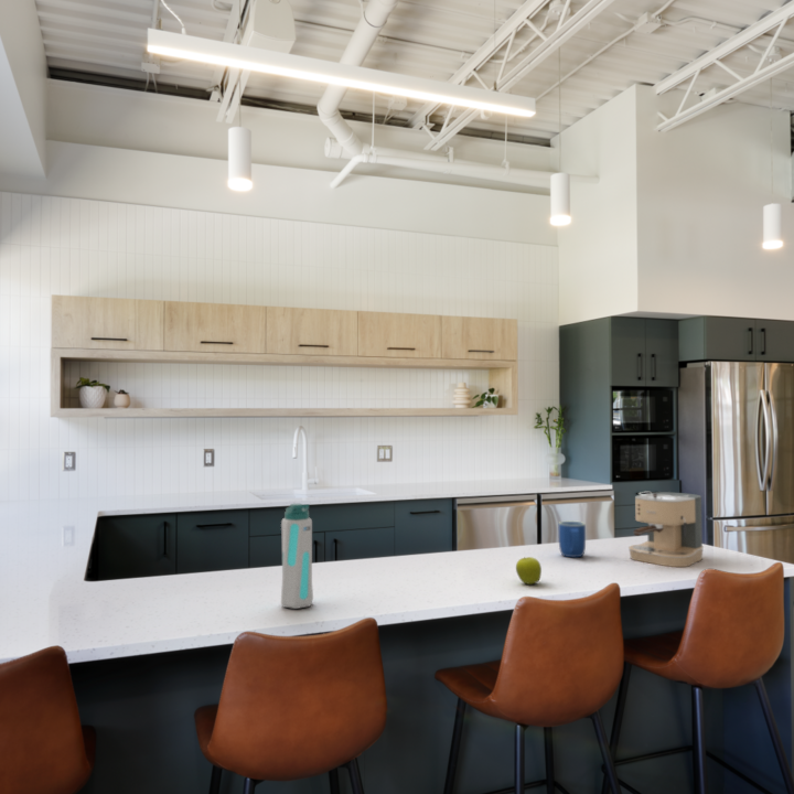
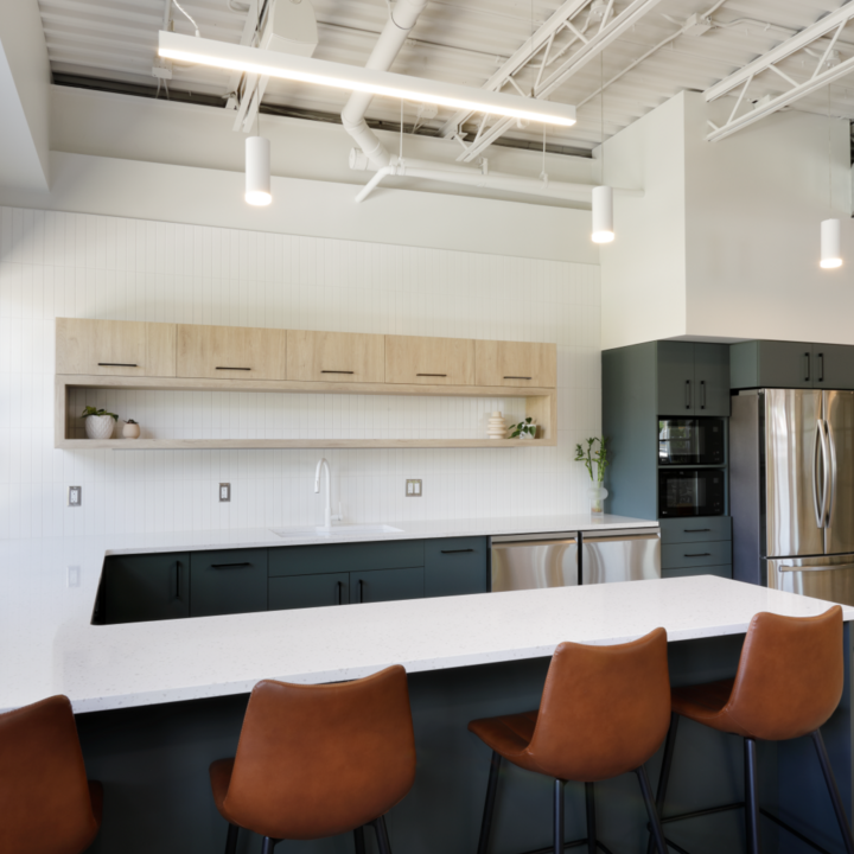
- fruit [515,556,543,586]
- mug [558,521,587,558]
- water bottle [280,503,314,610]
- coffee maker [627,491,705,568]
